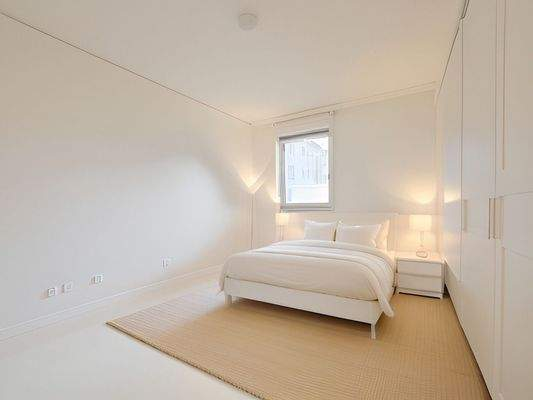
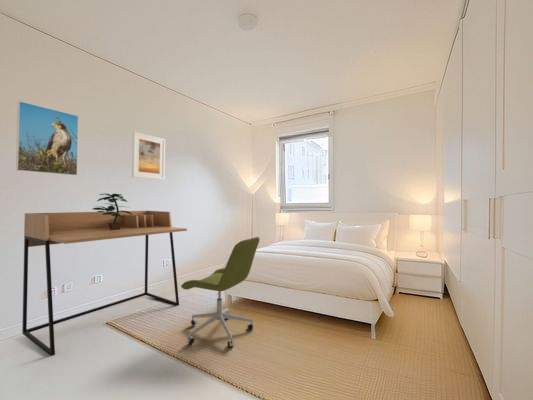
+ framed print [131,131,166,181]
+ potted plant [92,192,133,230]
+ desk [21,210,188,357]
+ office chair [180,236,261,348]
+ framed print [15,100,79,176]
